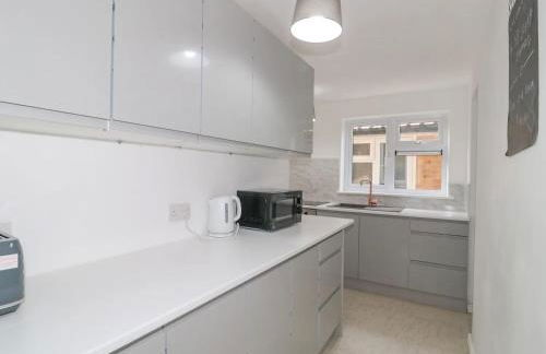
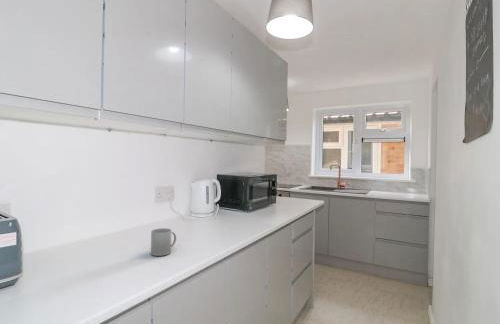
+ mug [150,227,177,257]
